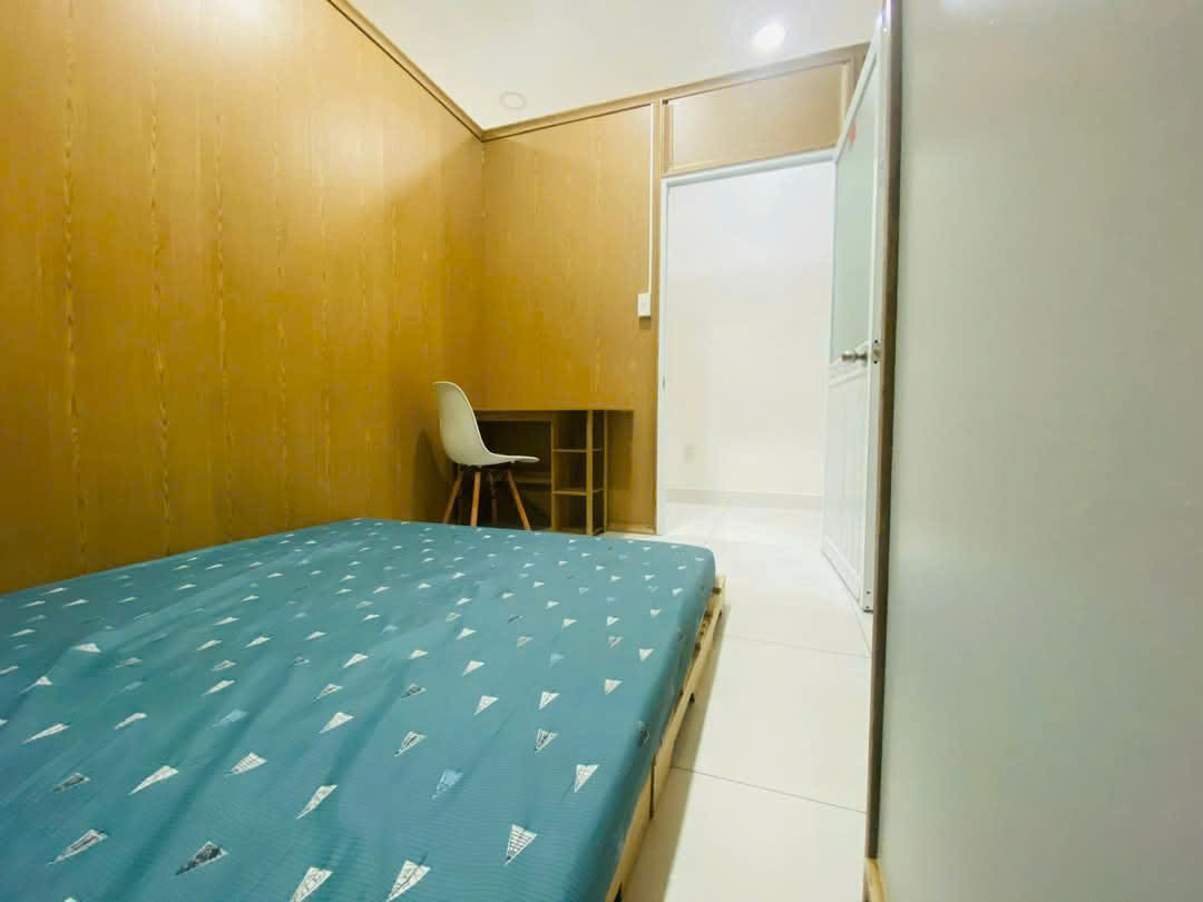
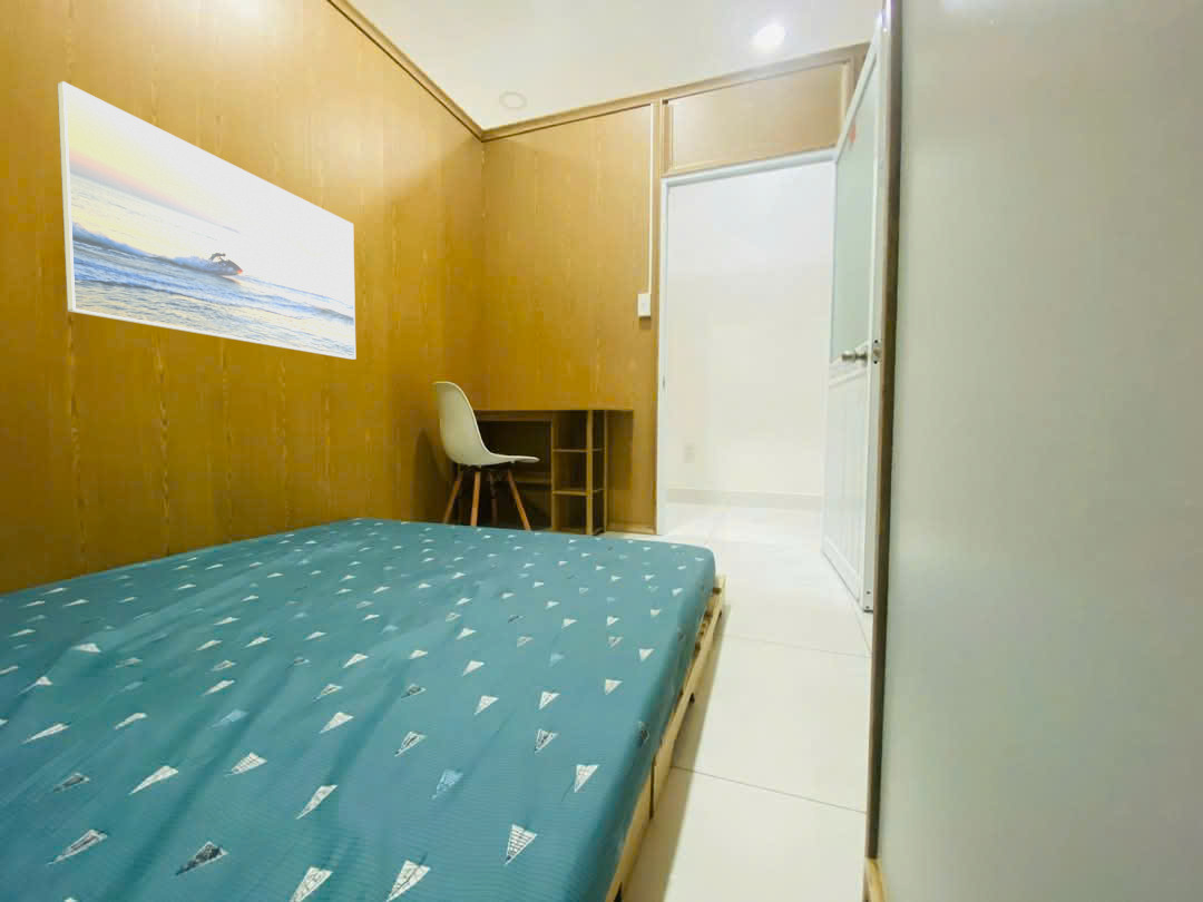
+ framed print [57,80,356,361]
